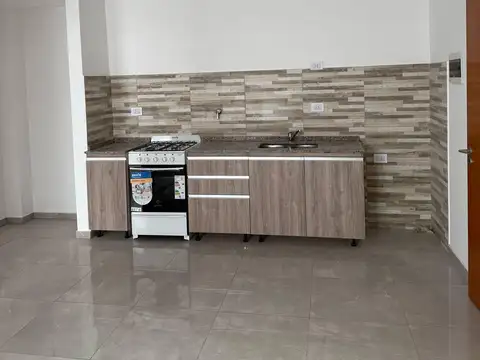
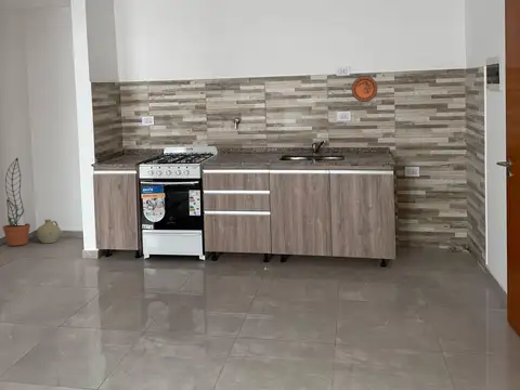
+ decorative plant [1,157,31,247]
+ decorative plate [350,75,378,103]
+ ceramic jug [36,219,62,244]
